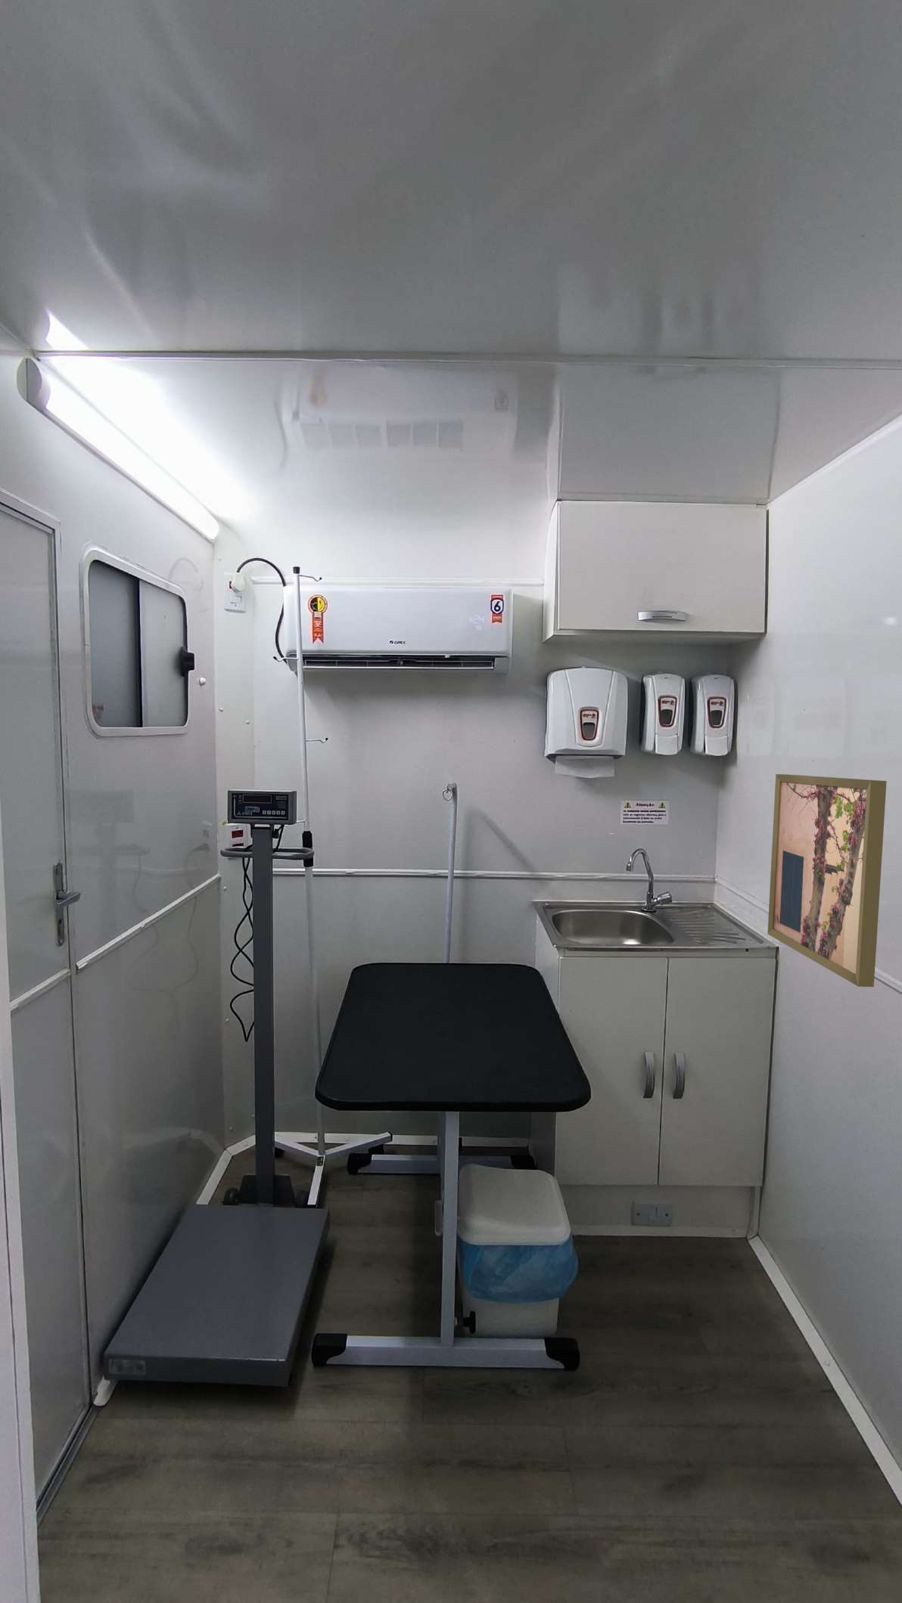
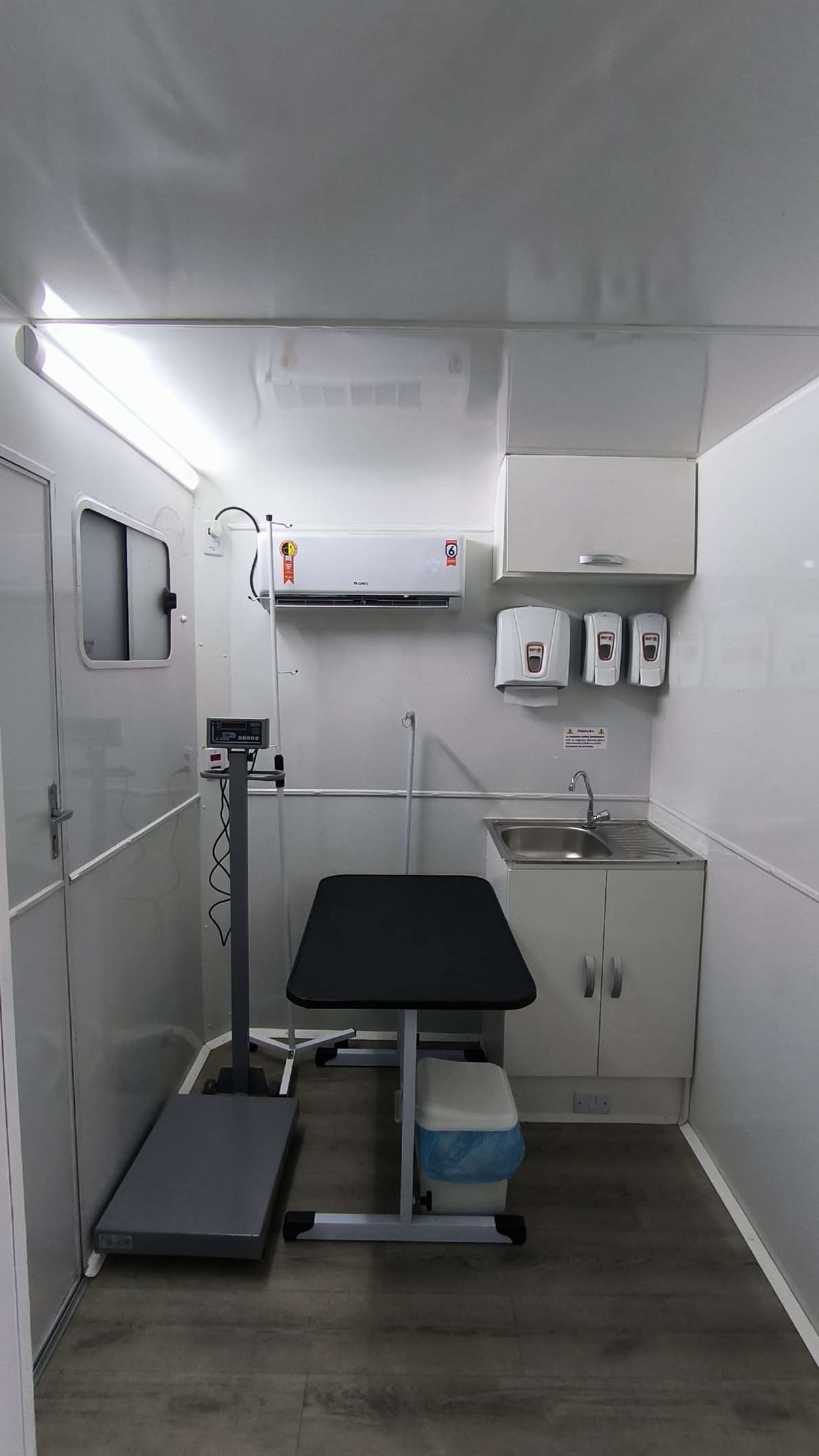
- wall art [768,774,888,988]
